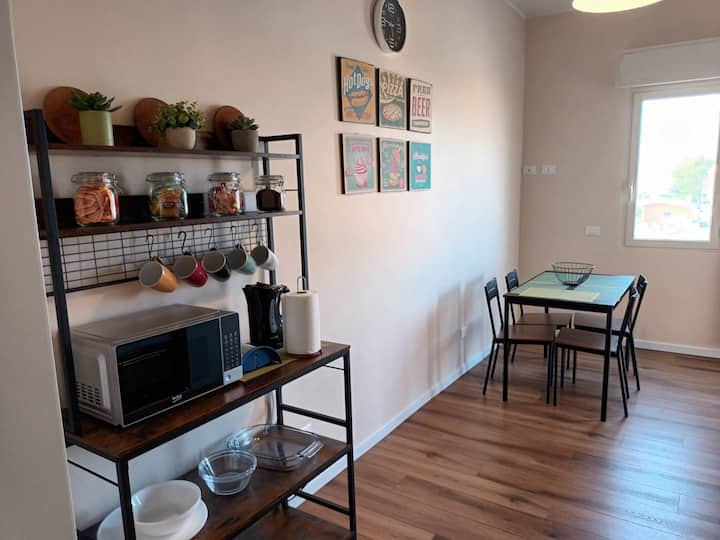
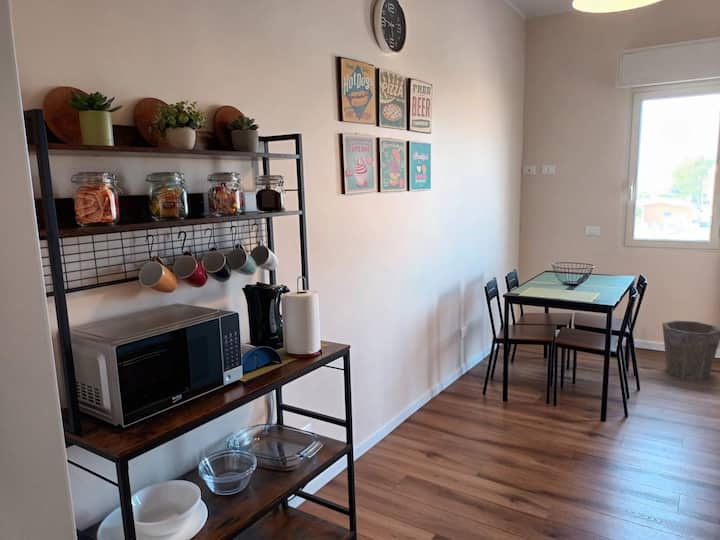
+ waste bin [661,320,720,381]
